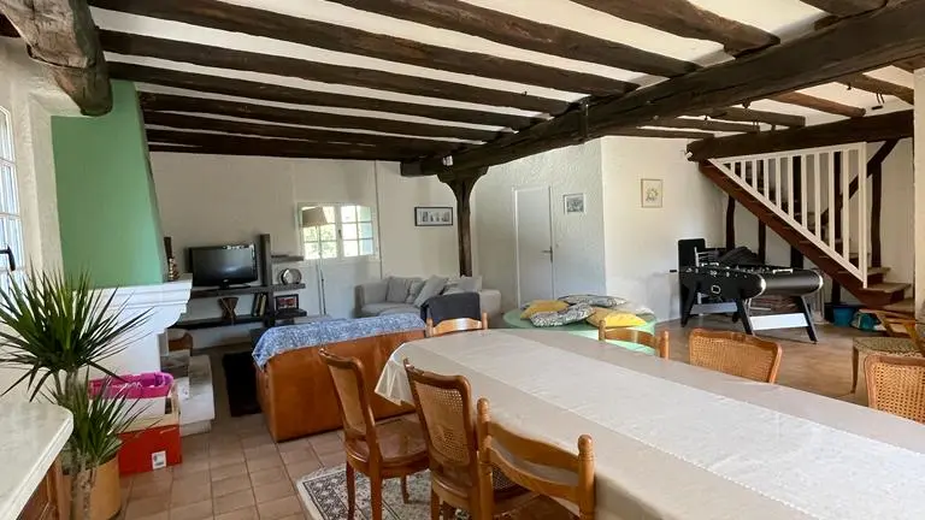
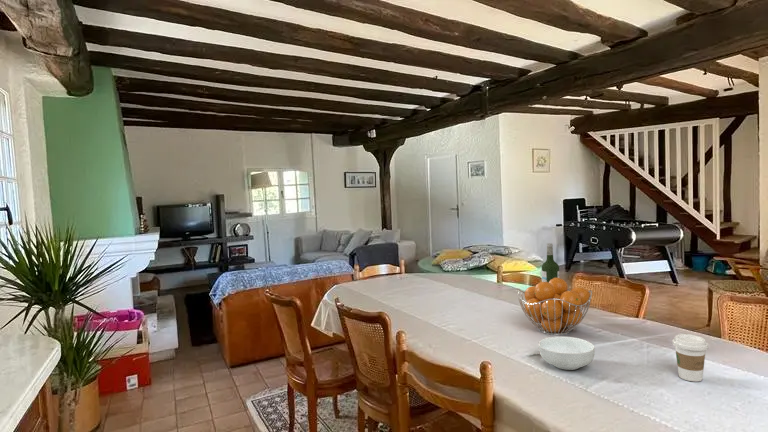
+ cereal bowl [538,335,596,371]
+ wine bottle [541,242,560,282]
+ fruit basket [516,277,593,336]
+ coffee cup [671,333,709,382]
